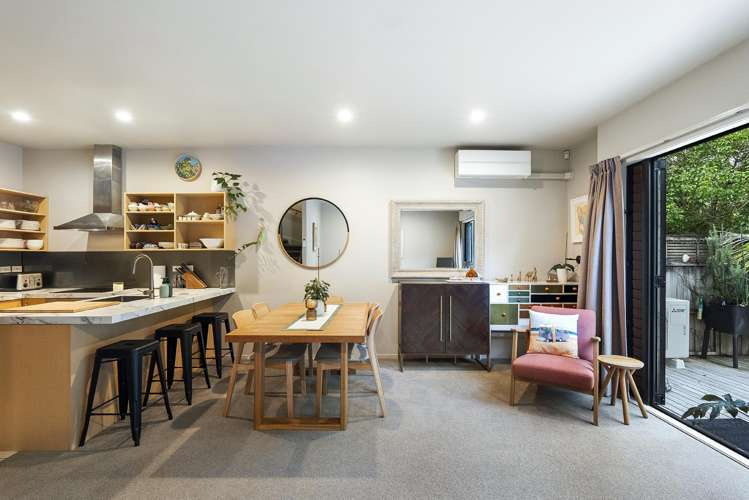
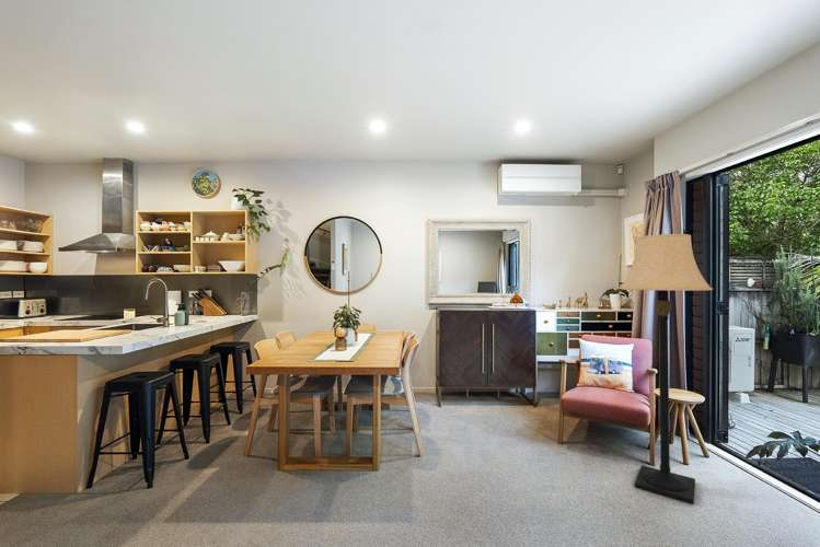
+ lamp [617,233,714,505]
